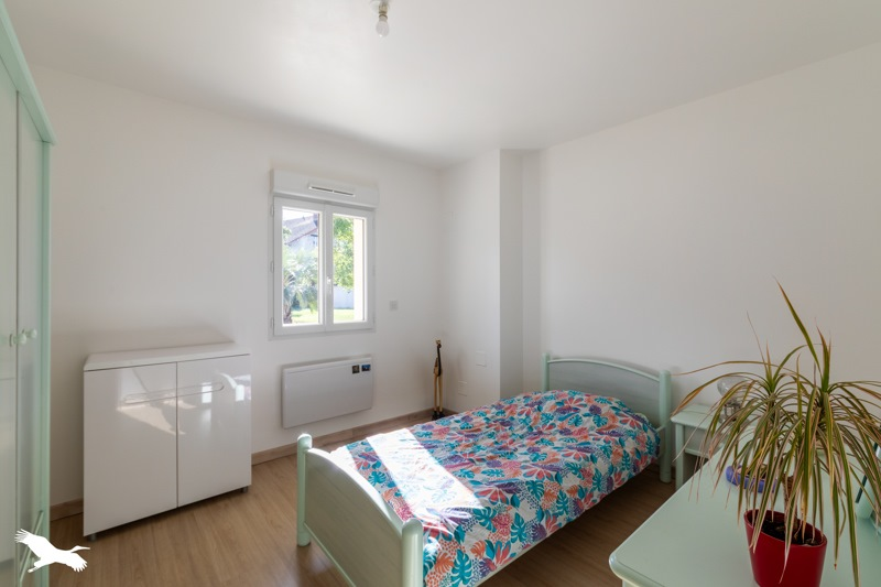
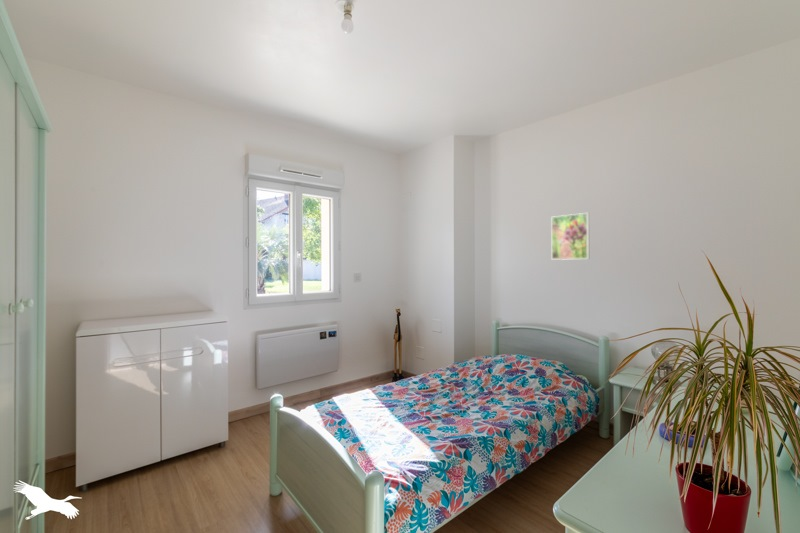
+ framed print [550,212,590,261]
